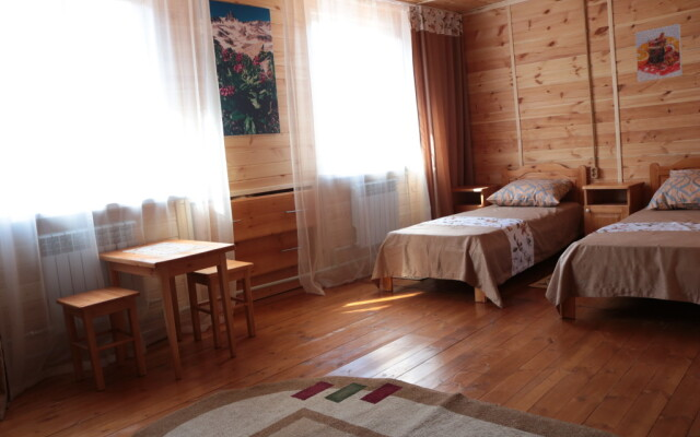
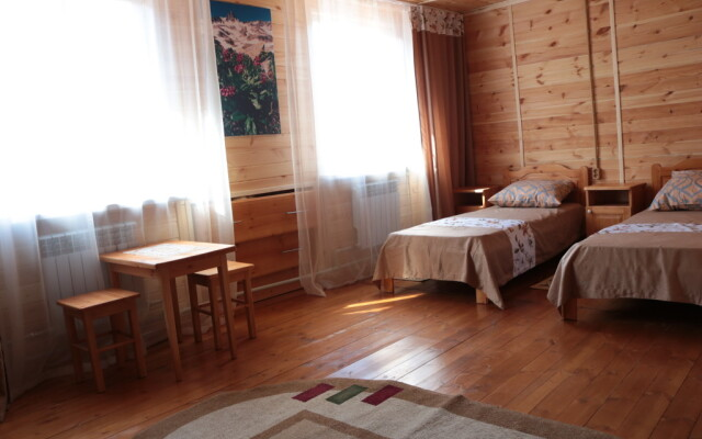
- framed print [634,23,684,83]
